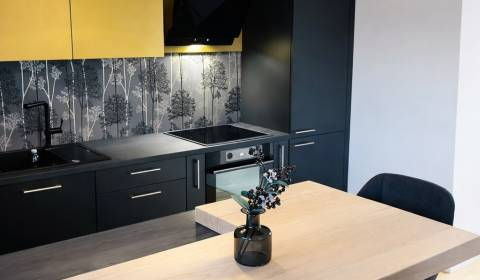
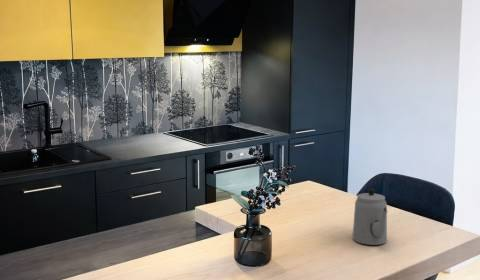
+ teapot [351,188,389,246]
